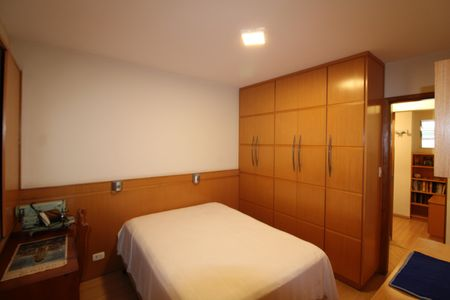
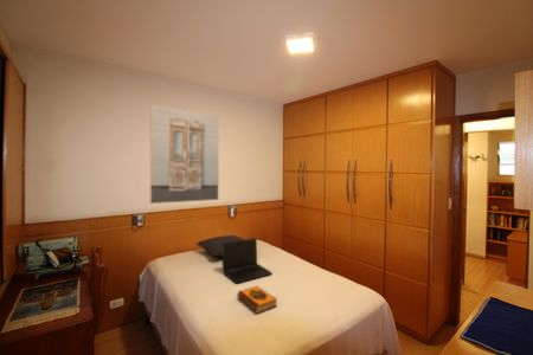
+ laptop [221,237,274,284]
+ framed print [149,104,220,205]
+ hardback book [236,285,278,315]
+ pillow [195,234,245,258]
